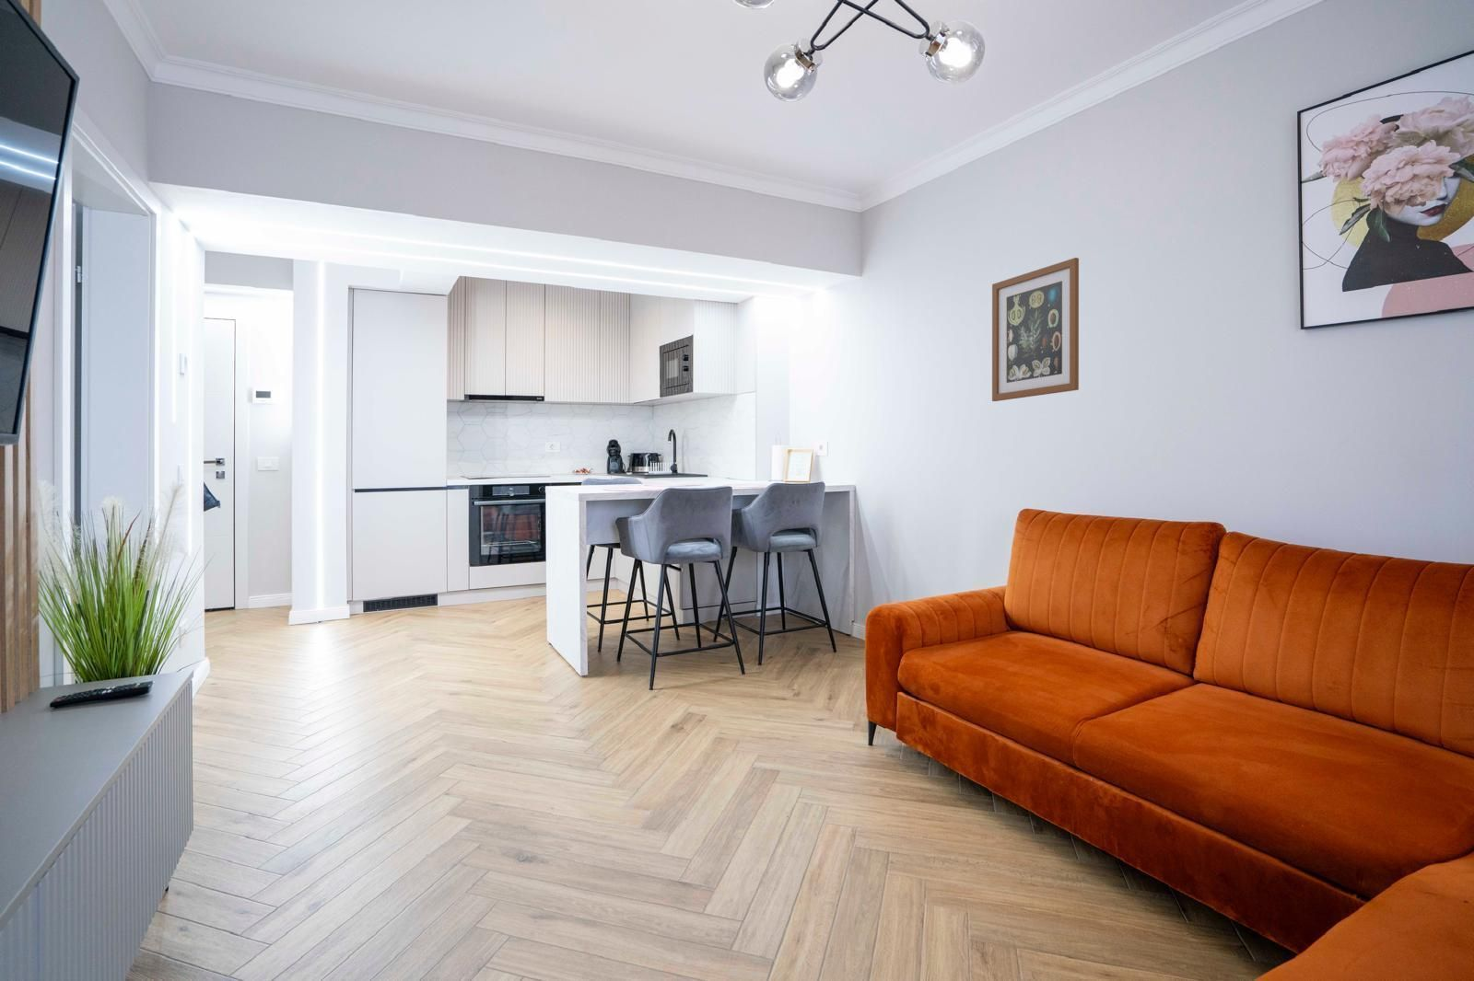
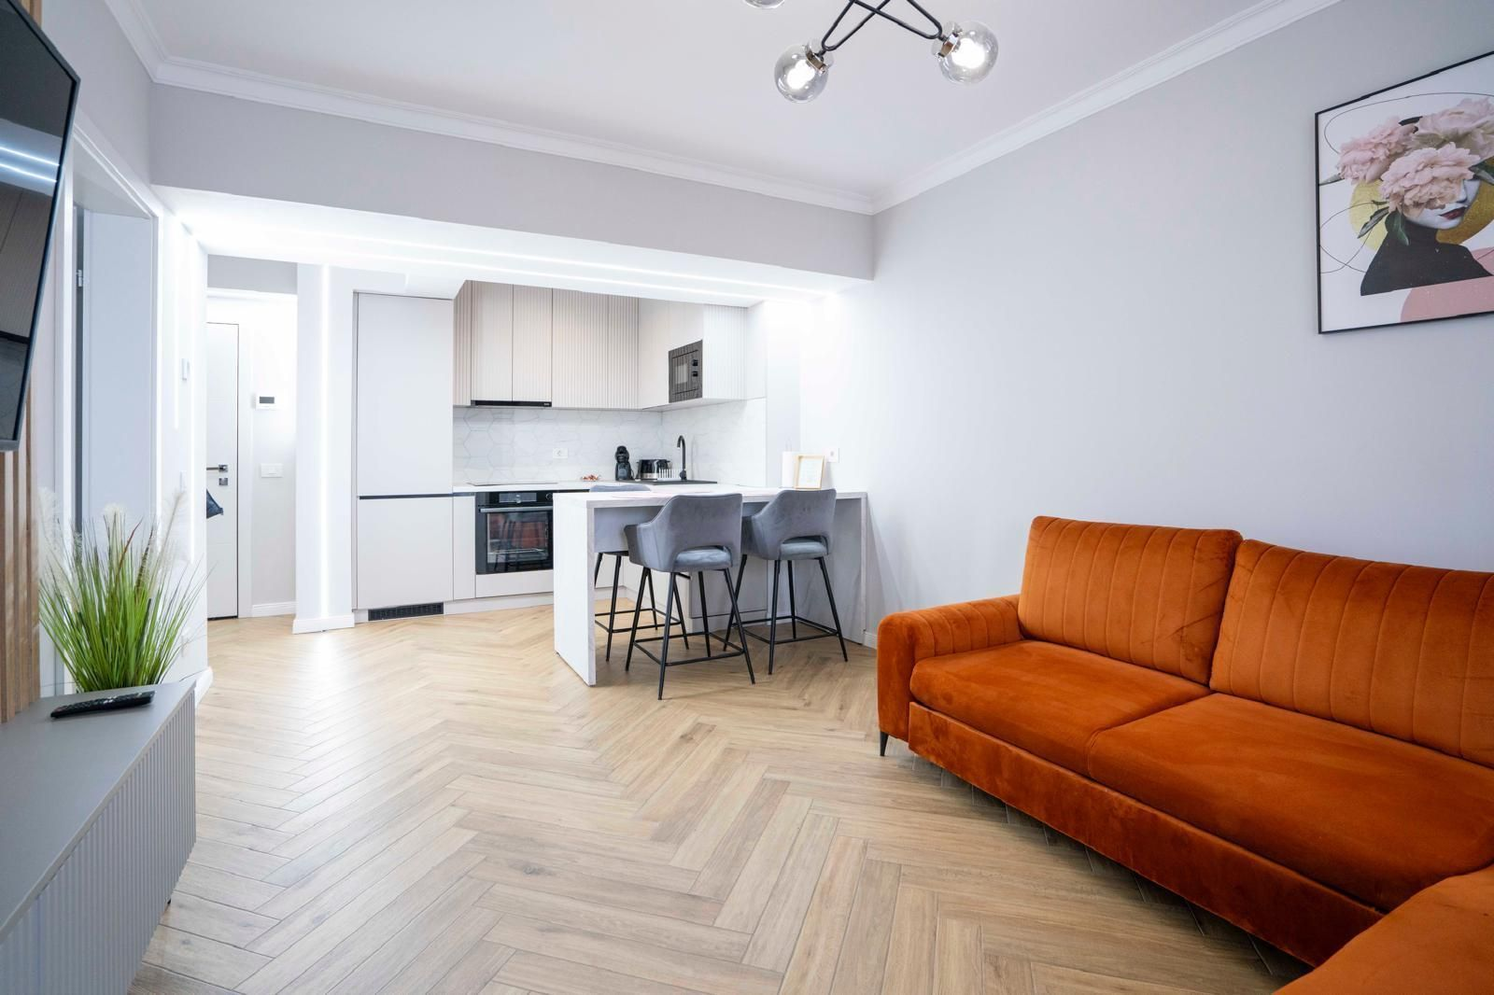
- wall art [992,257,1079,402]
